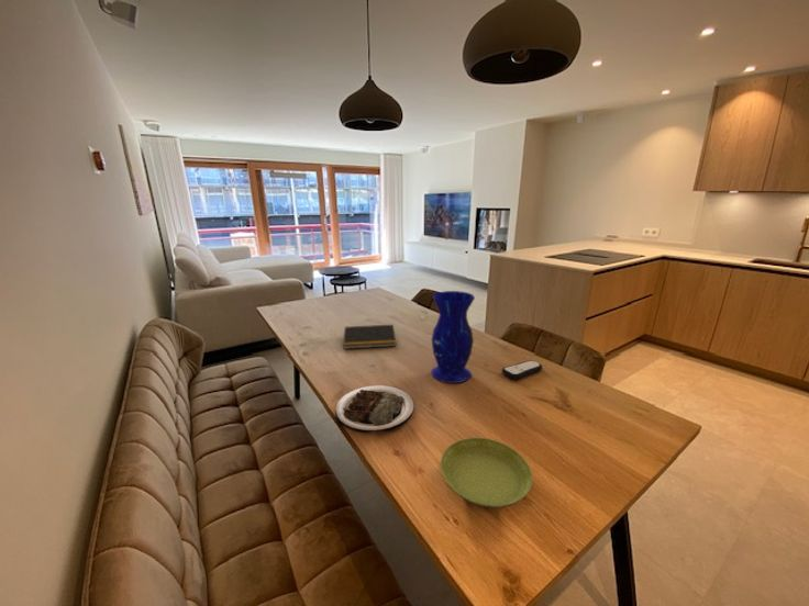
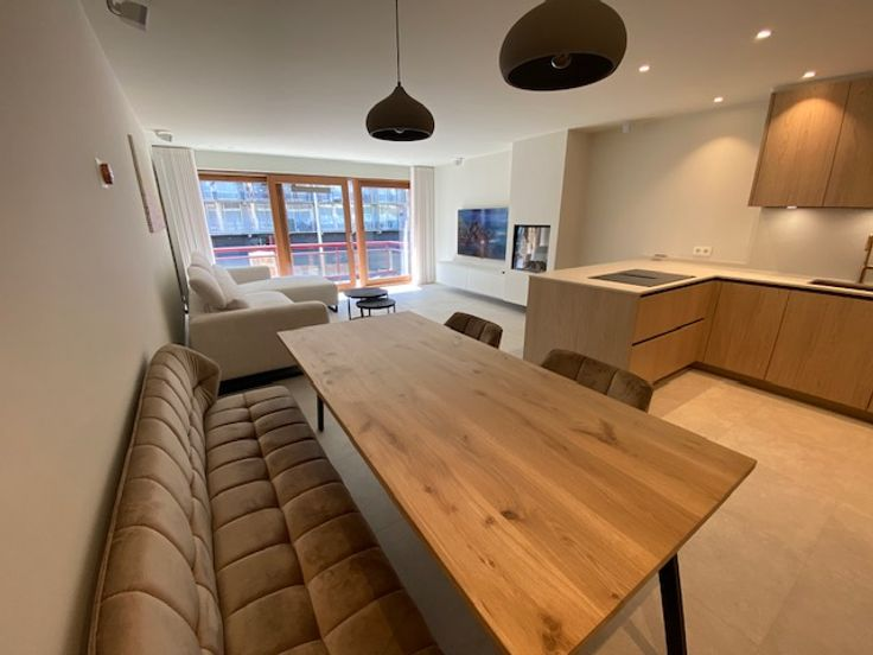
- notepad [342,324,397,350]
- vase [431,290,476,384]
- plate [334,384,414,434]
- remote control [501,360,543,380]
- saucer [440,437,533,509]
